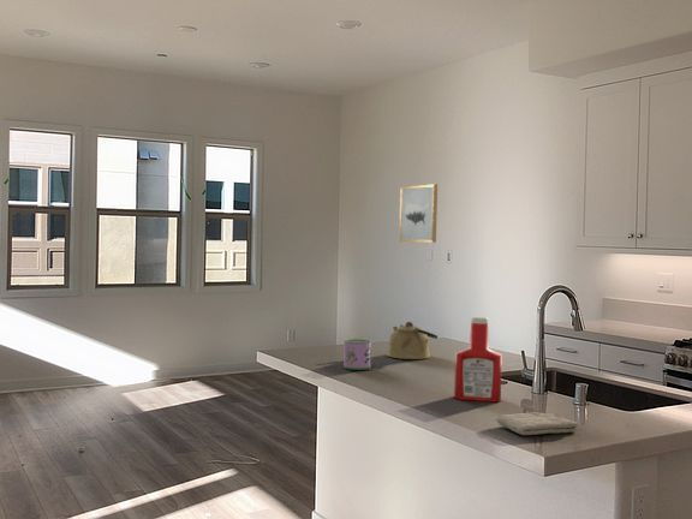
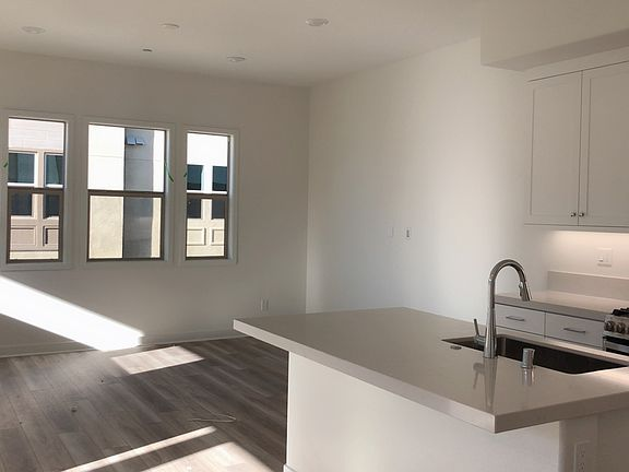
- wall art [398,183,439,244]
- soap bottle [453,316,503,404]
- kettle [386,321,439,360]
- mug [342,339,372,371]
- washcloth [495,411,579,436]
